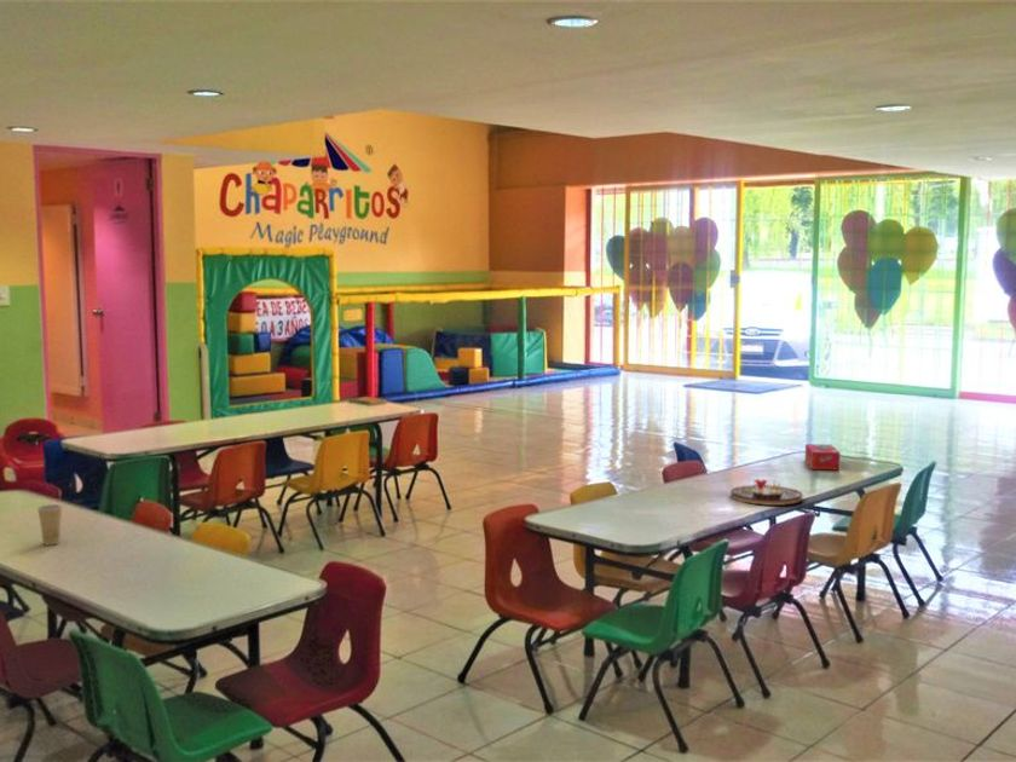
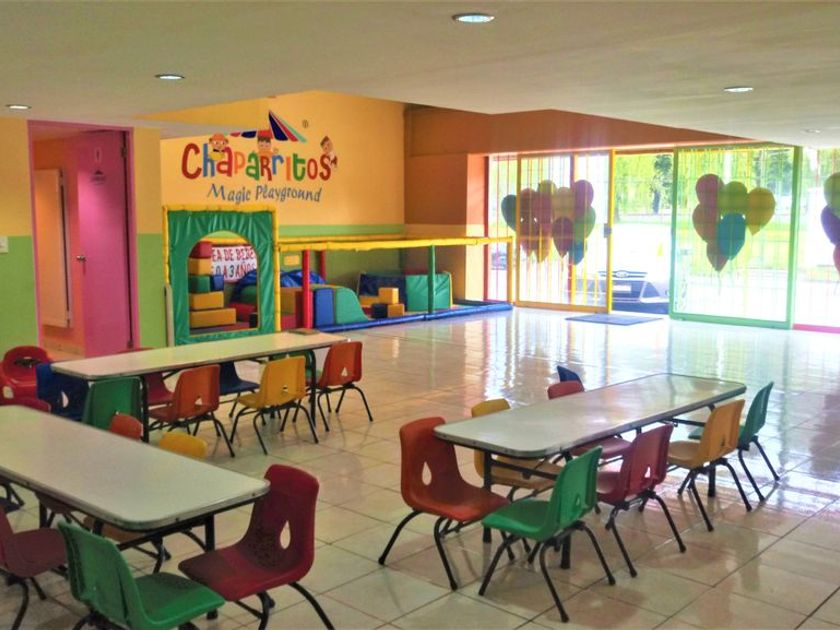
- tissue box [804,443,842,472]
- paper cup [36,503,63,547]
- birthday cake [729,479,804,507]
